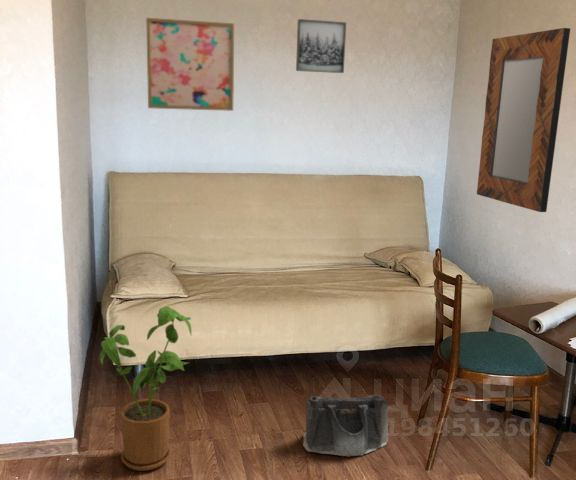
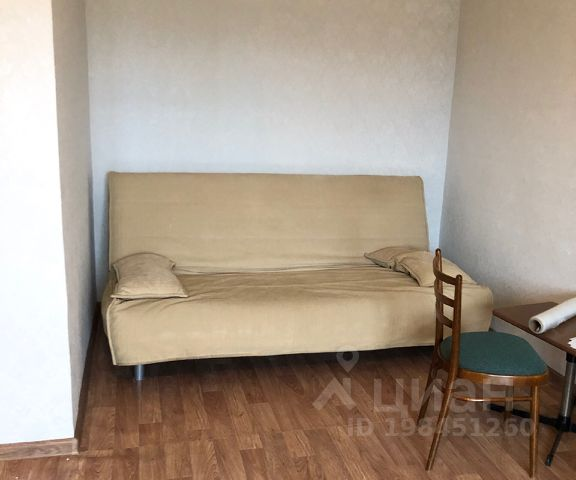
- home mirror [476,27,571,213]
- house plant [99,305,192,472]
- saddlebag [302,394,389,458]
- wall art [145,17,235,112]
- wall art [295,18,347,74]
